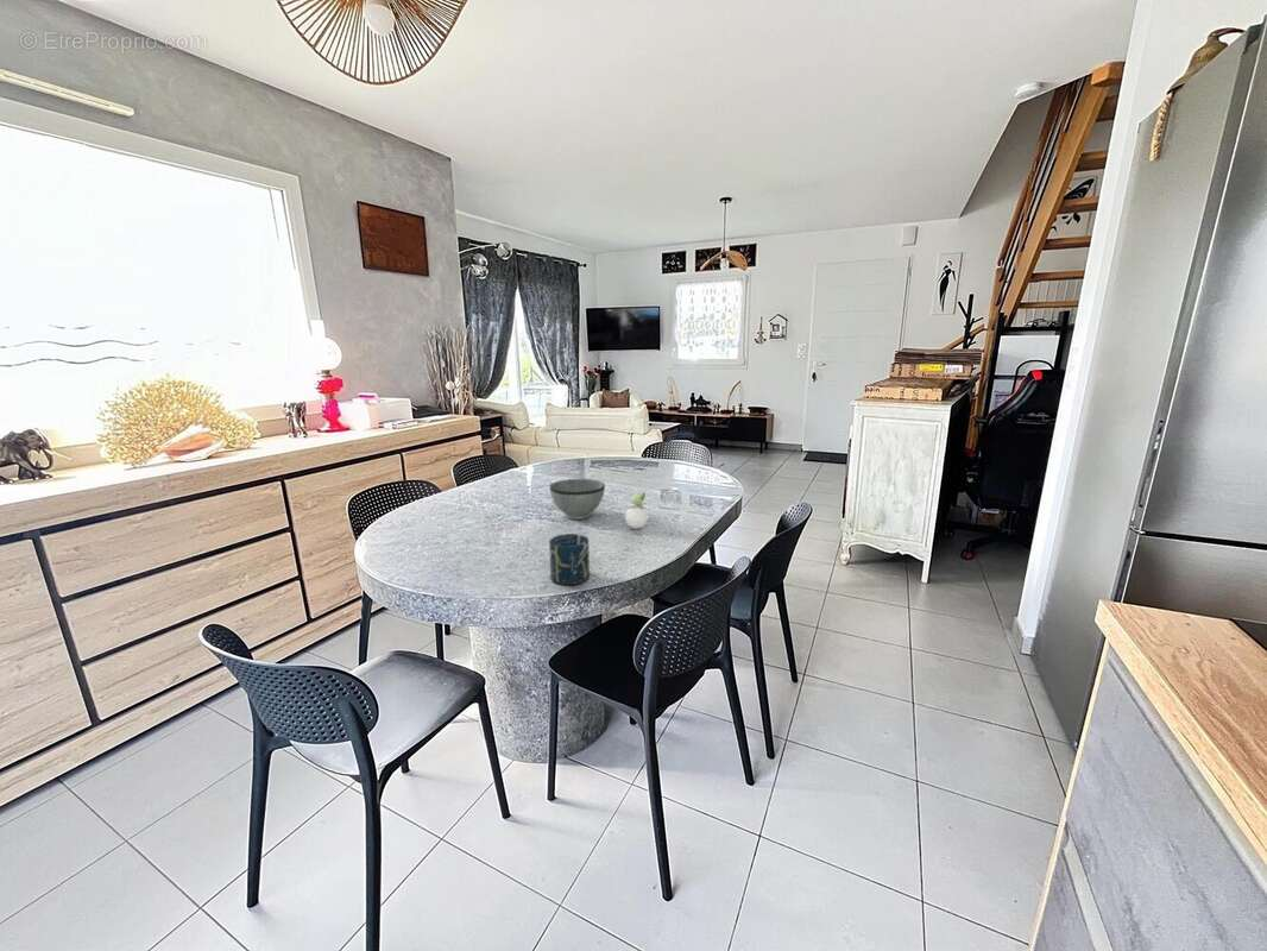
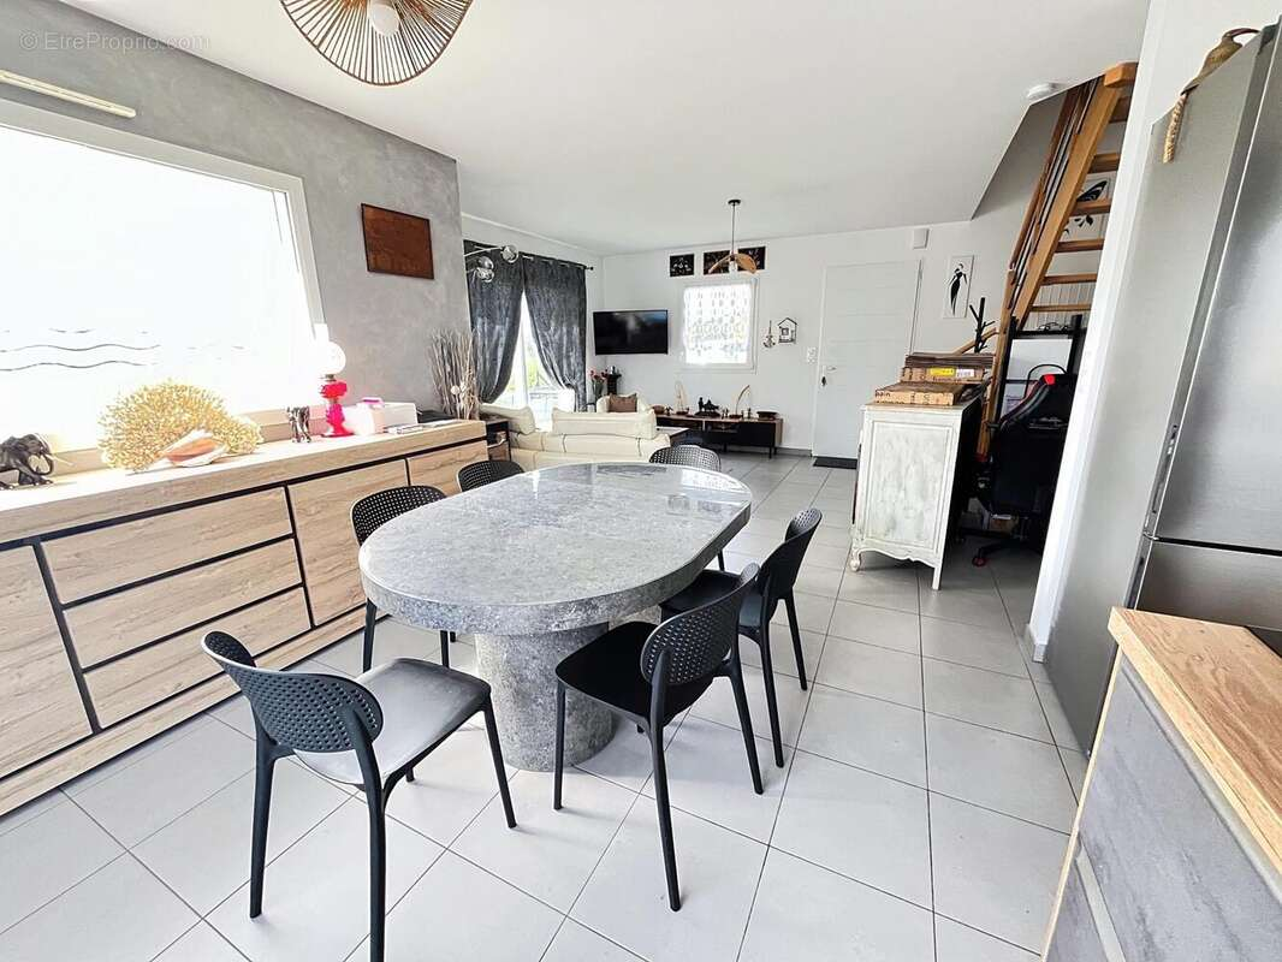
- bowl [549,478,606,521]
- cup [548,533,591,586]
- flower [624,487,649,530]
